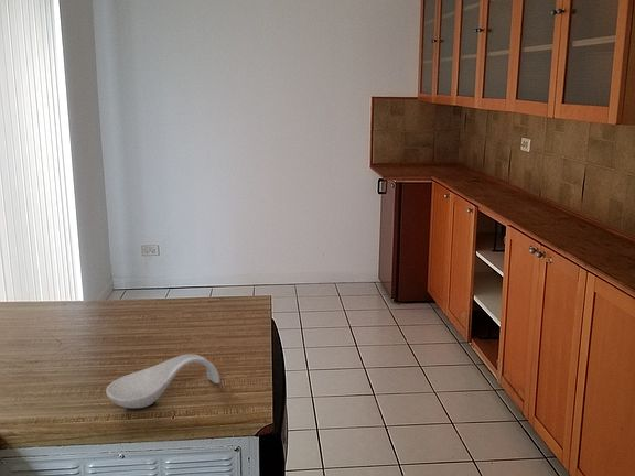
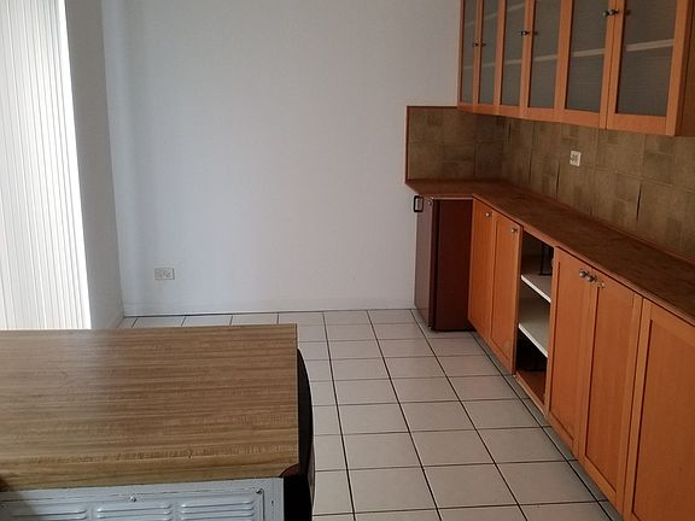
- spoon rest [105,354,220,409]
